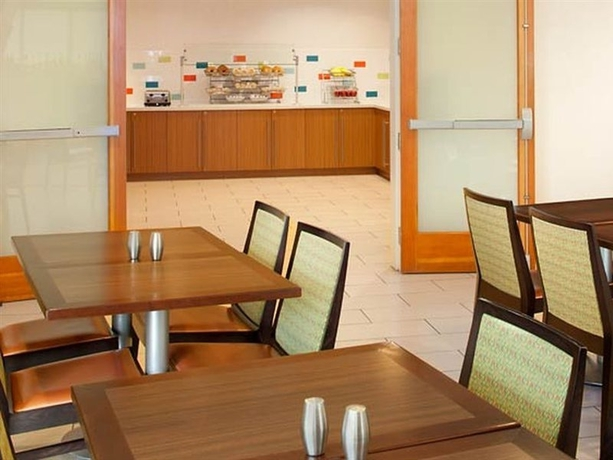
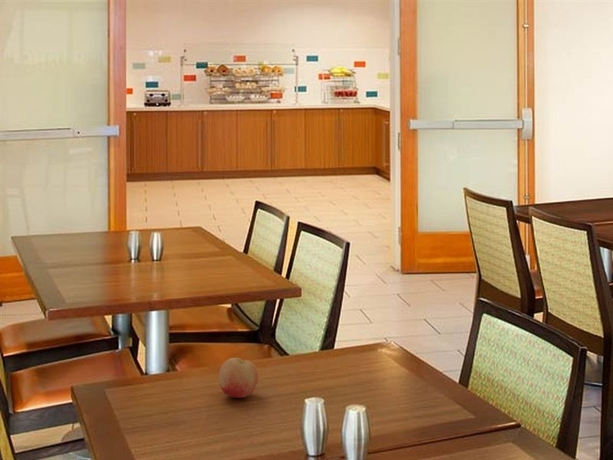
+ fruit [218,357,259,399]
